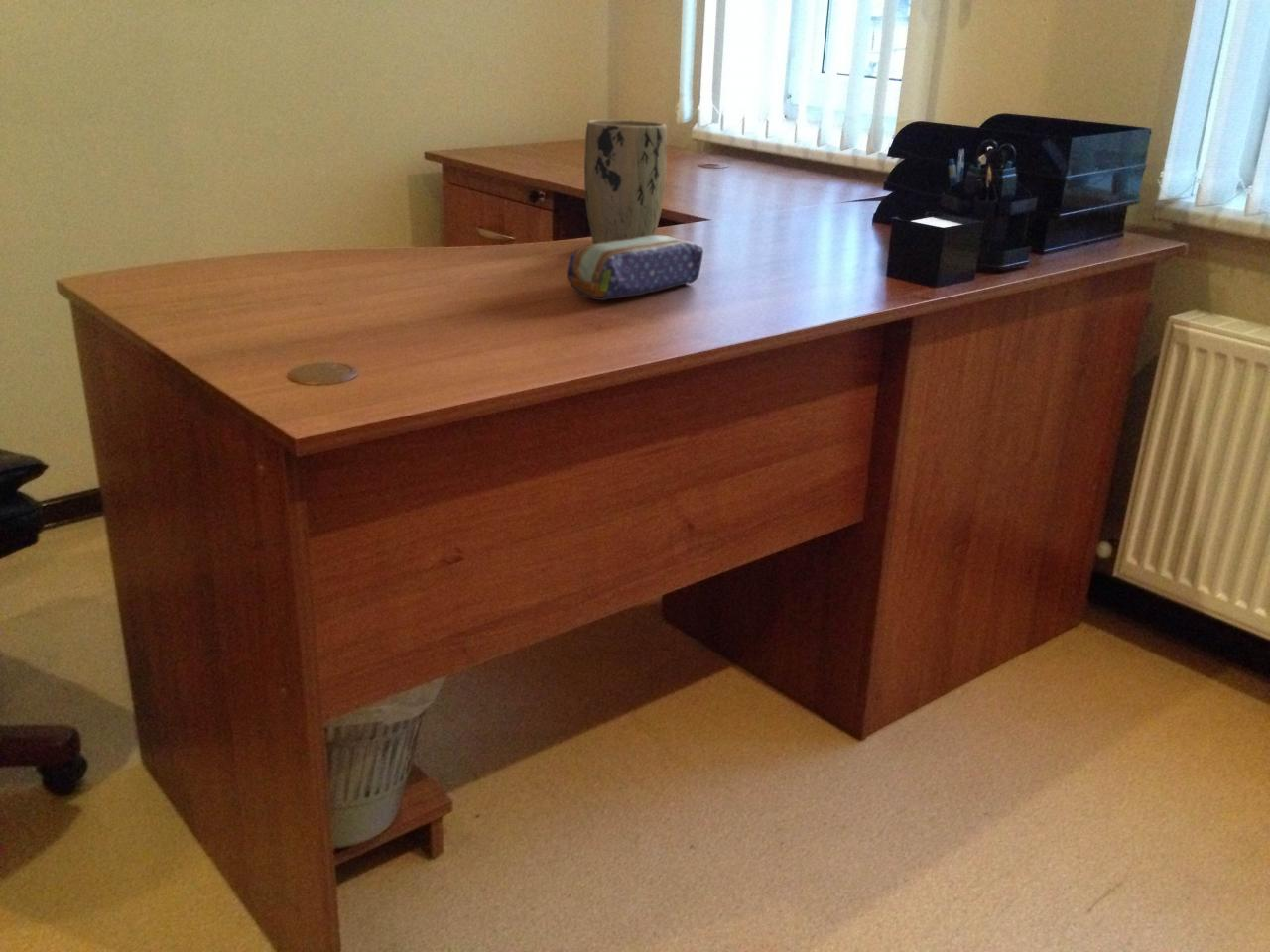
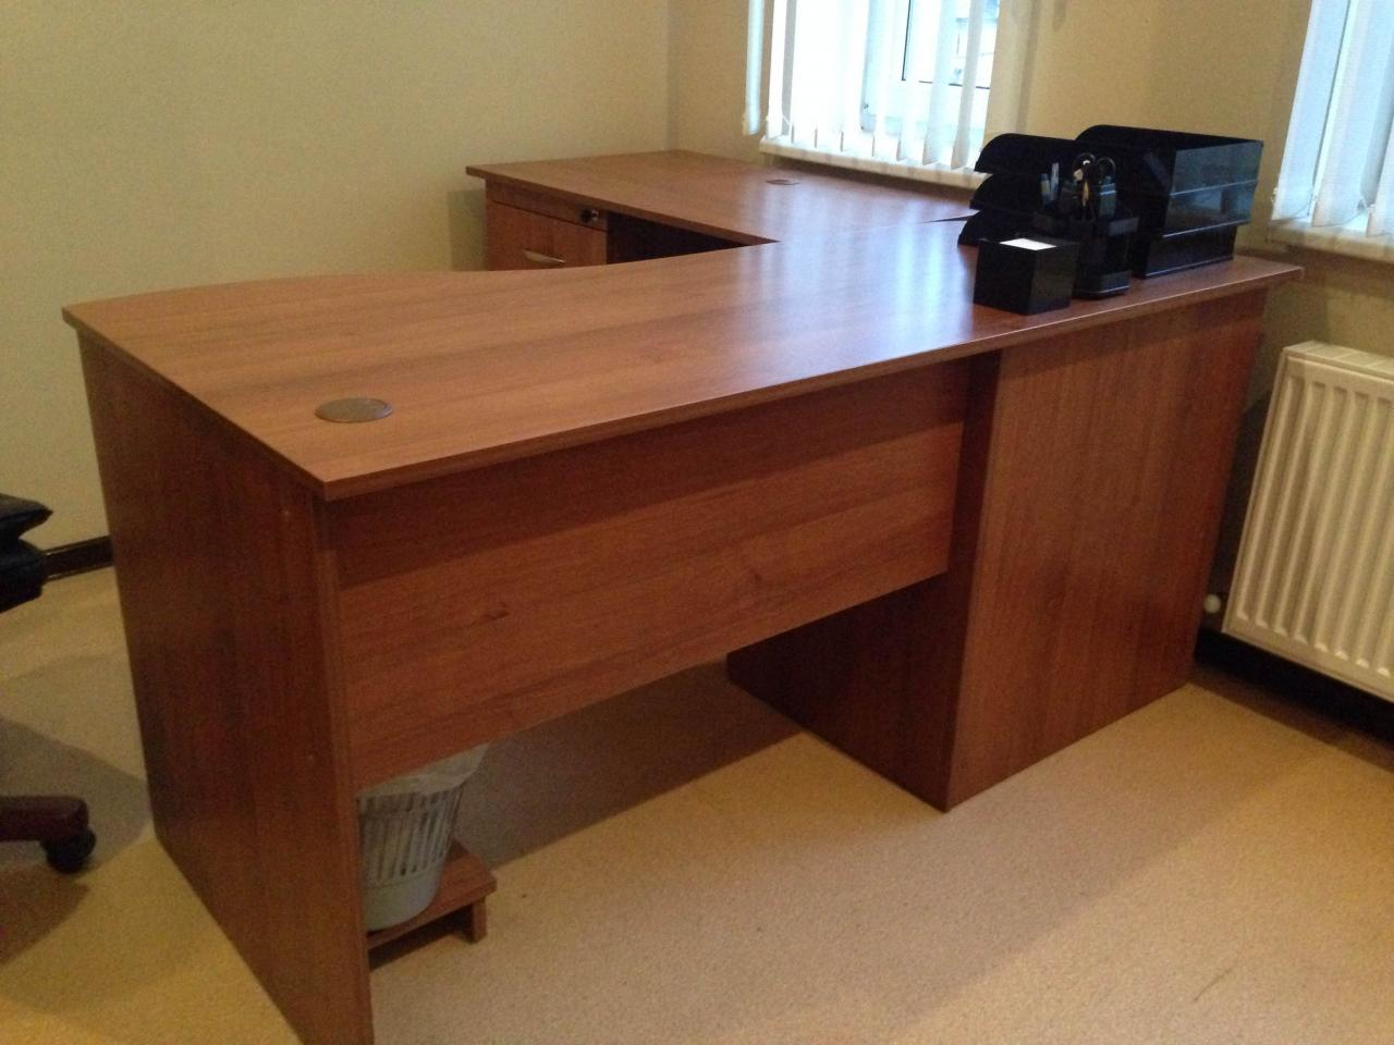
- plant pot [583,119,668,244]
- pencil case [566,234,704,301]
